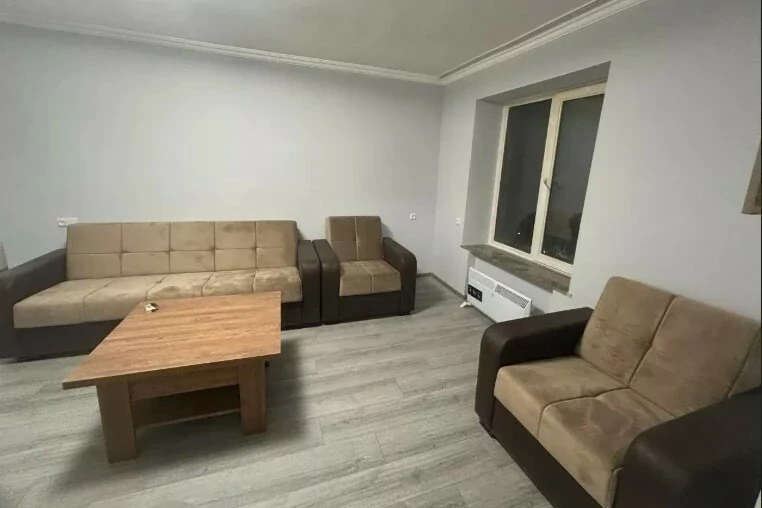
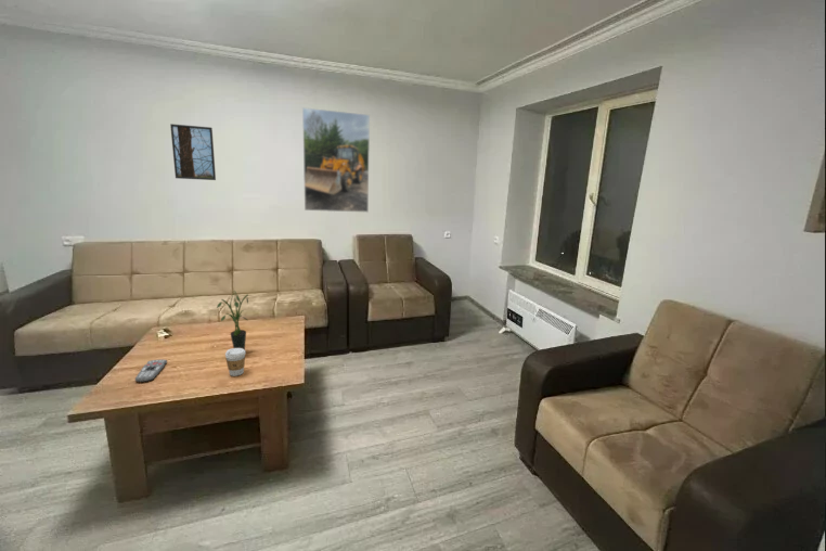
+ coffee cup [224,347,246,377]
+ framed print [169,123,217,181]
+ remote control [134,358,168,383]
+ potted plant [216,290,249,351]
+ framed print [301,106,371,214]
